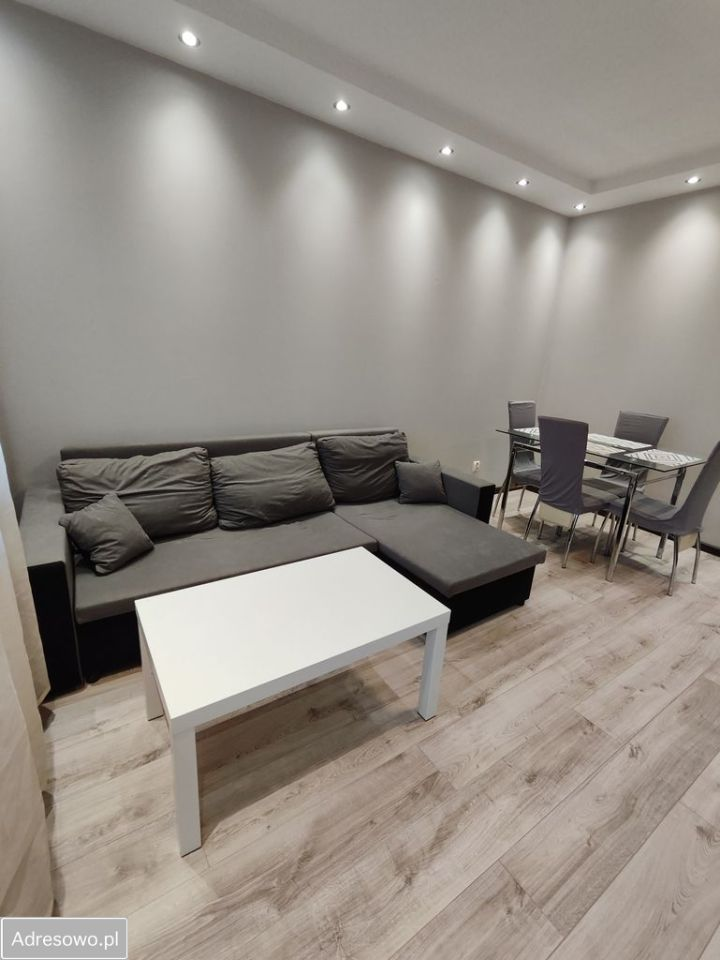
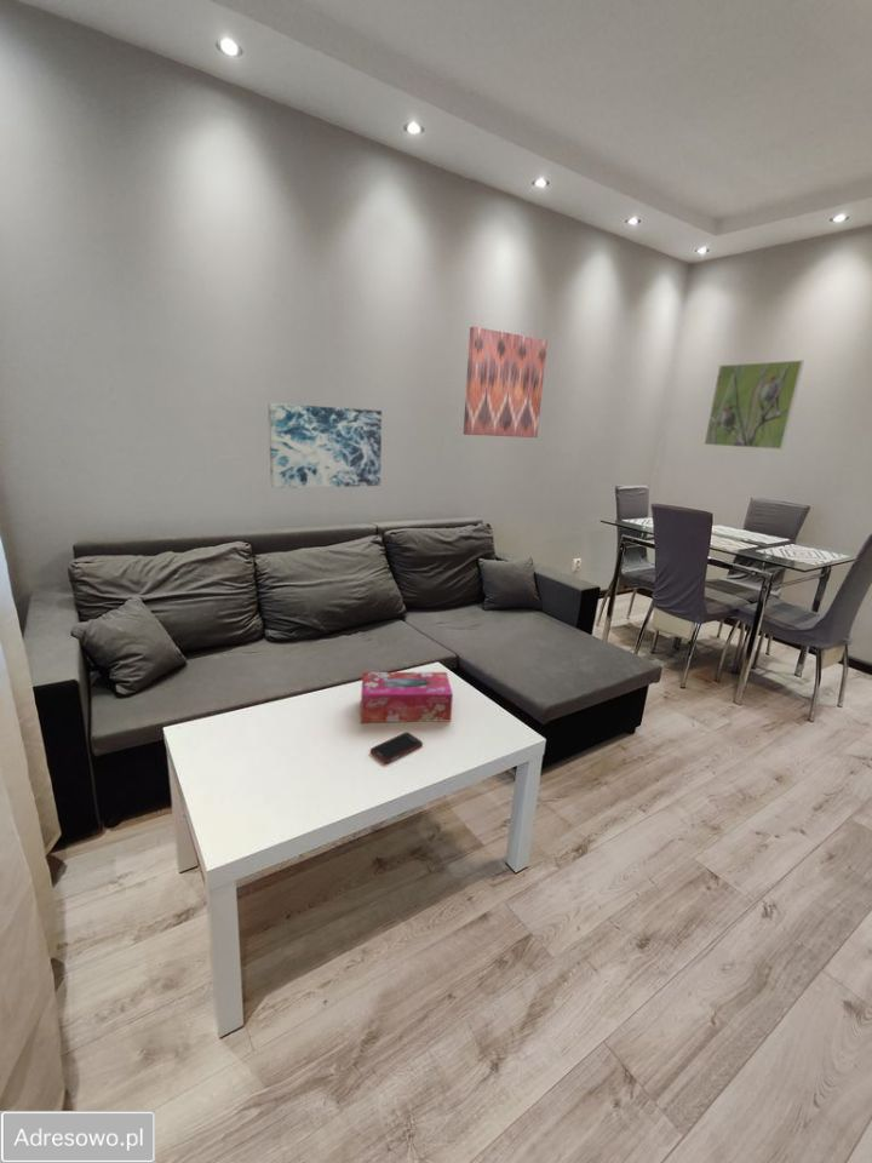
+ wall art [463,325,549,439]
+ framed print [704,359,805,451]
+ wall art [266,402,383,489]
+ cell phone [369,731,424,764]
+ tissue box [360,671,454,723]
